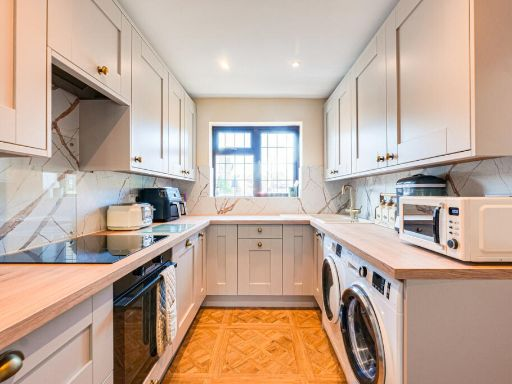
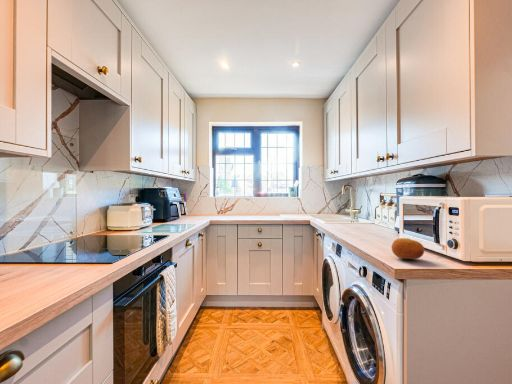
+ fruit [391,237,425,260]
